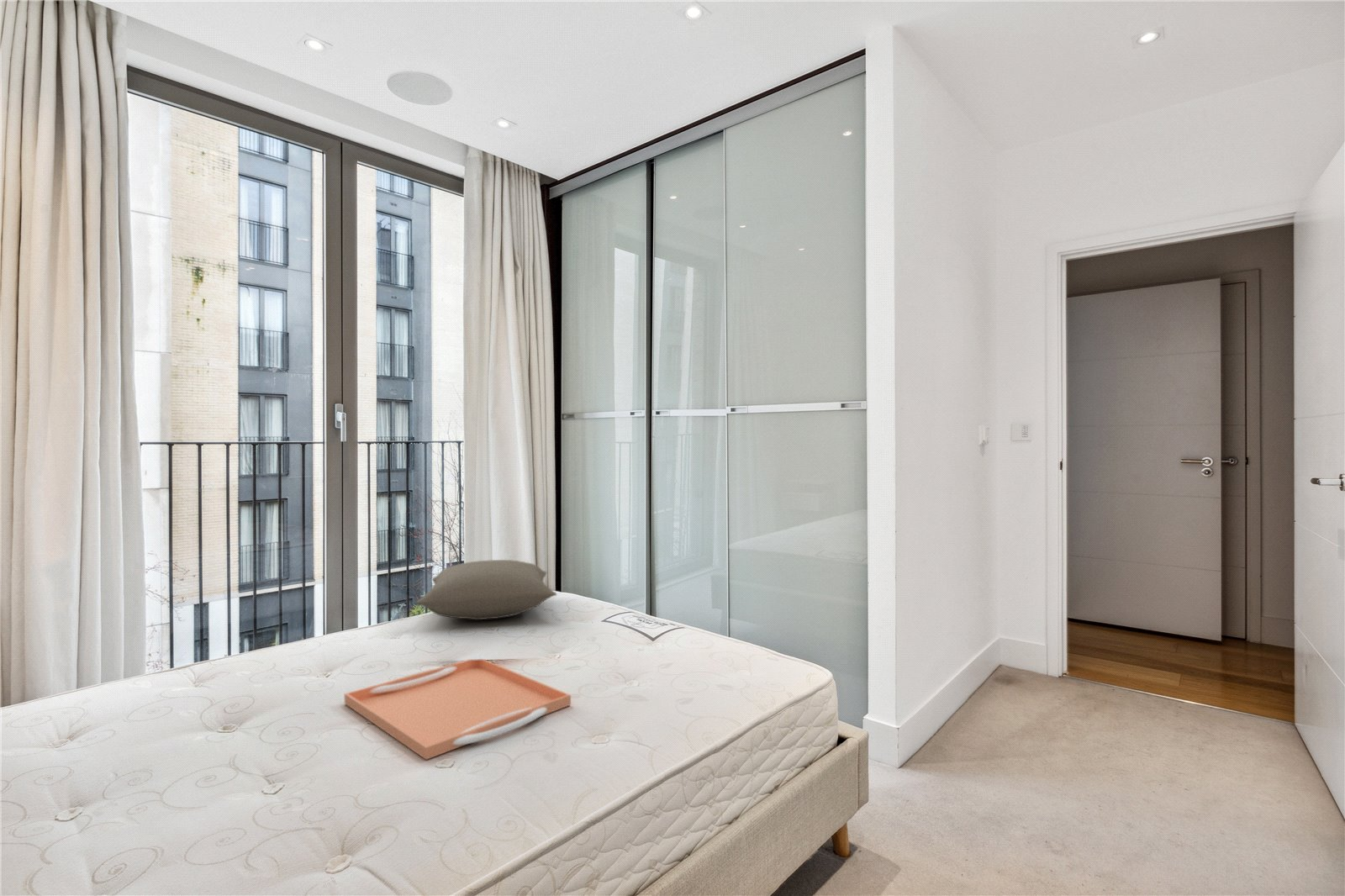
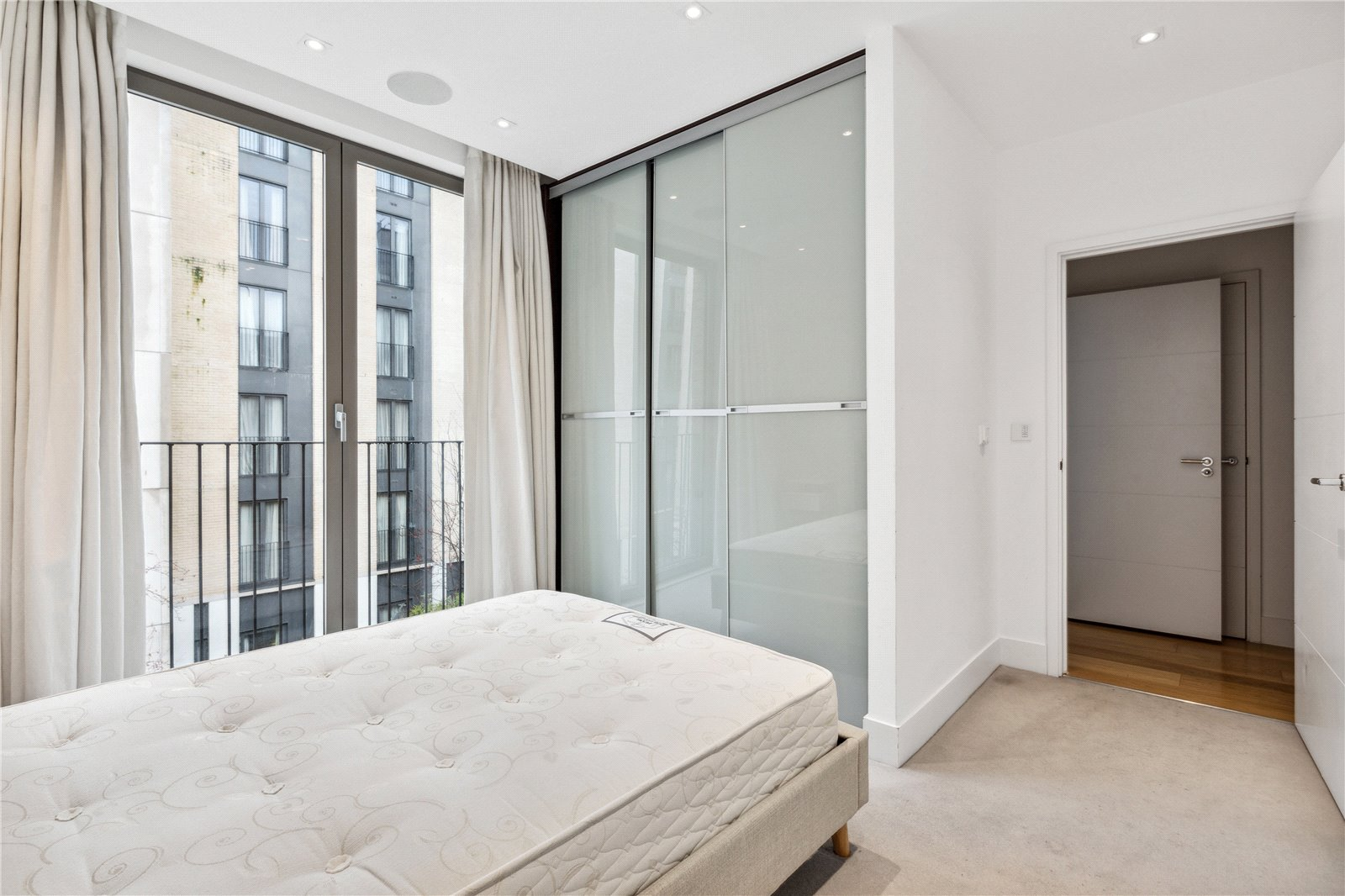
- serving tray [344,658,572,761]
- pillow [415,559,557,620]
